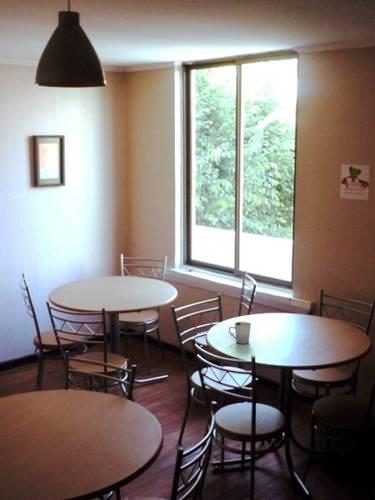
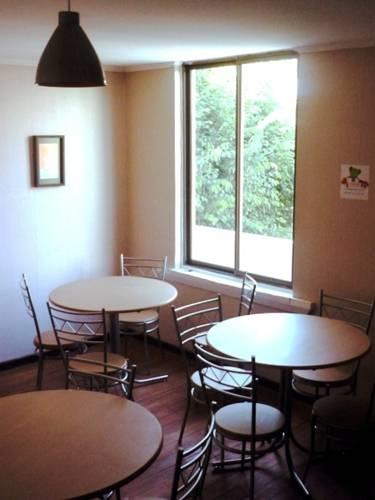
- cup [228,321,252,345]
